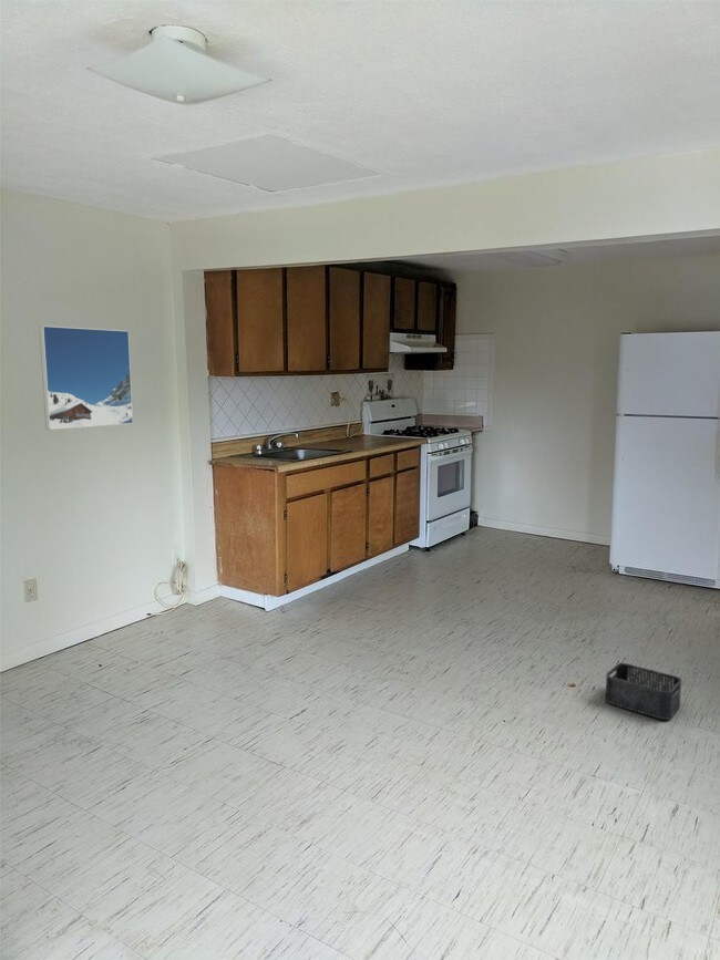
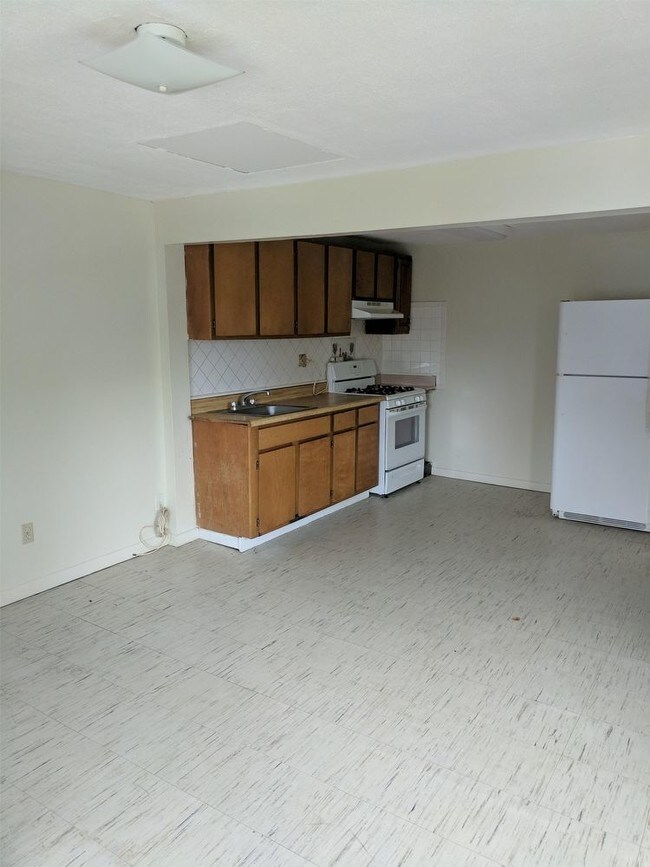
- storage bin [604,662,682,721]
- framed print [38,324,134,431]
